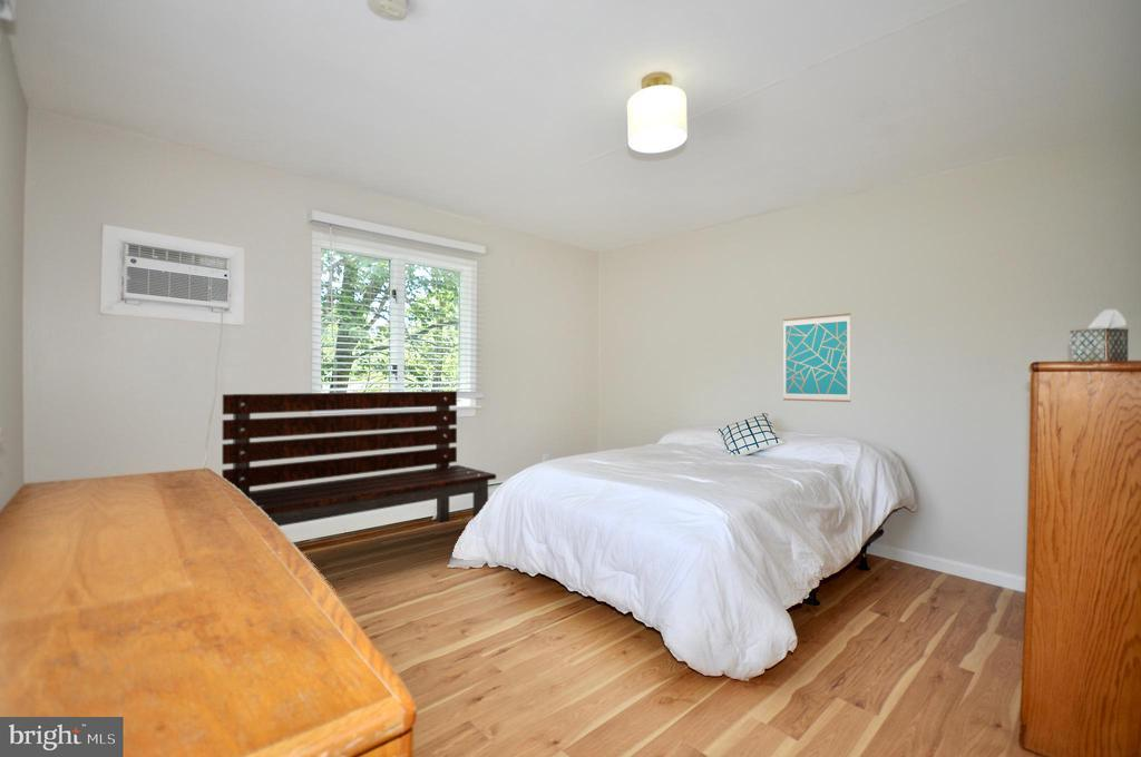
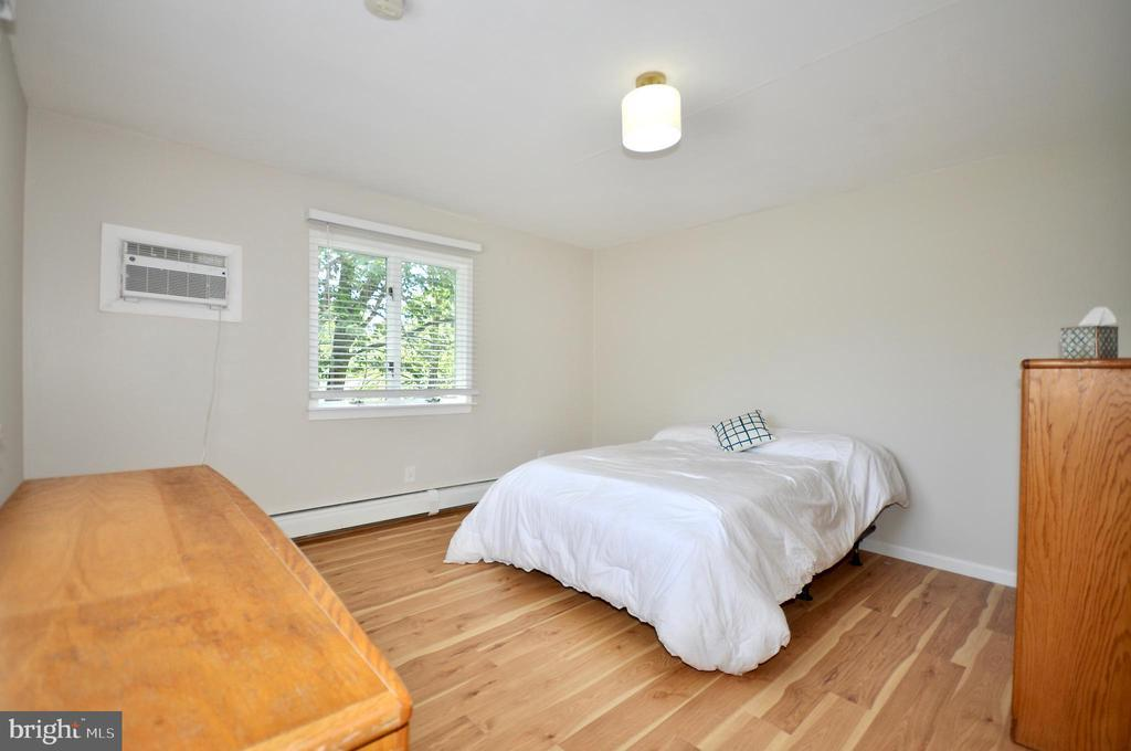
- wall art [782,312,851,403]
- bench [221,390,497,528]
